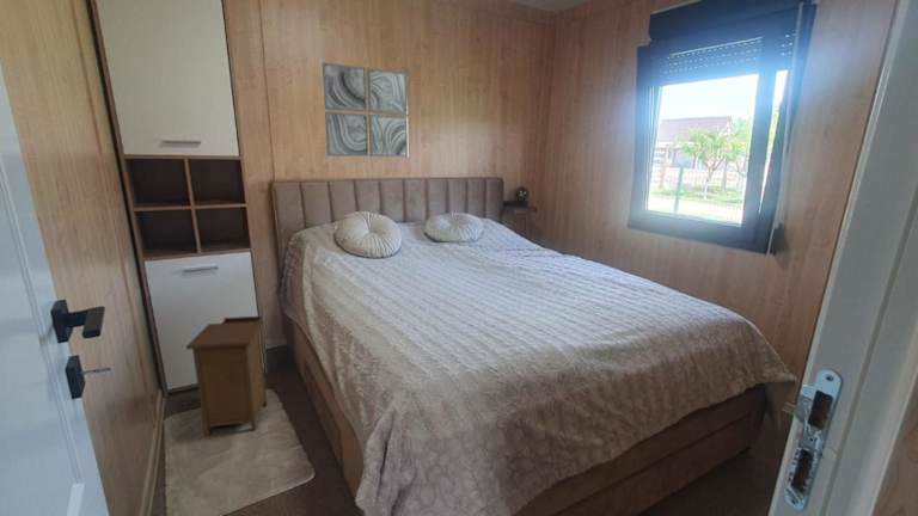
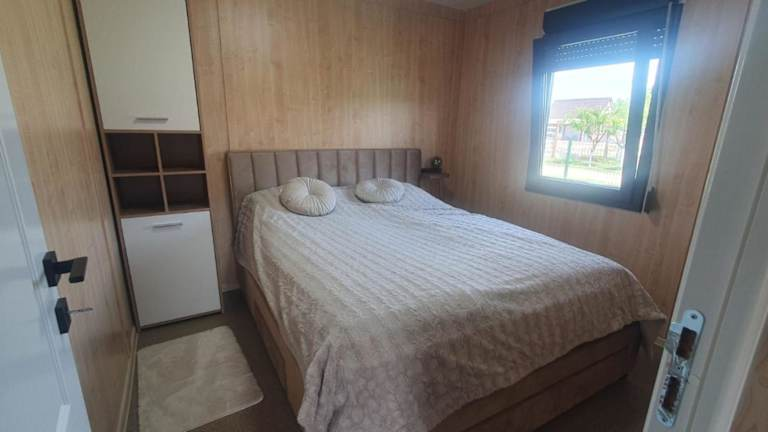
- nightstand [185,315,269,436]
- wall art [322,61,409,158]
